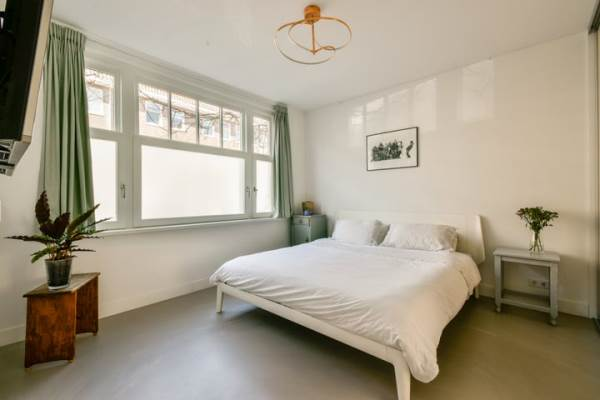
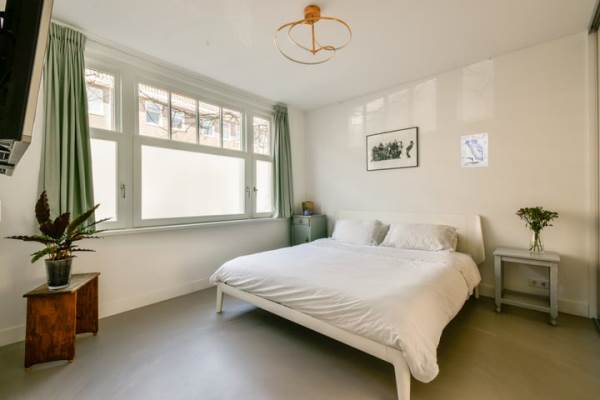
+ wall art [460,132,489,169]
